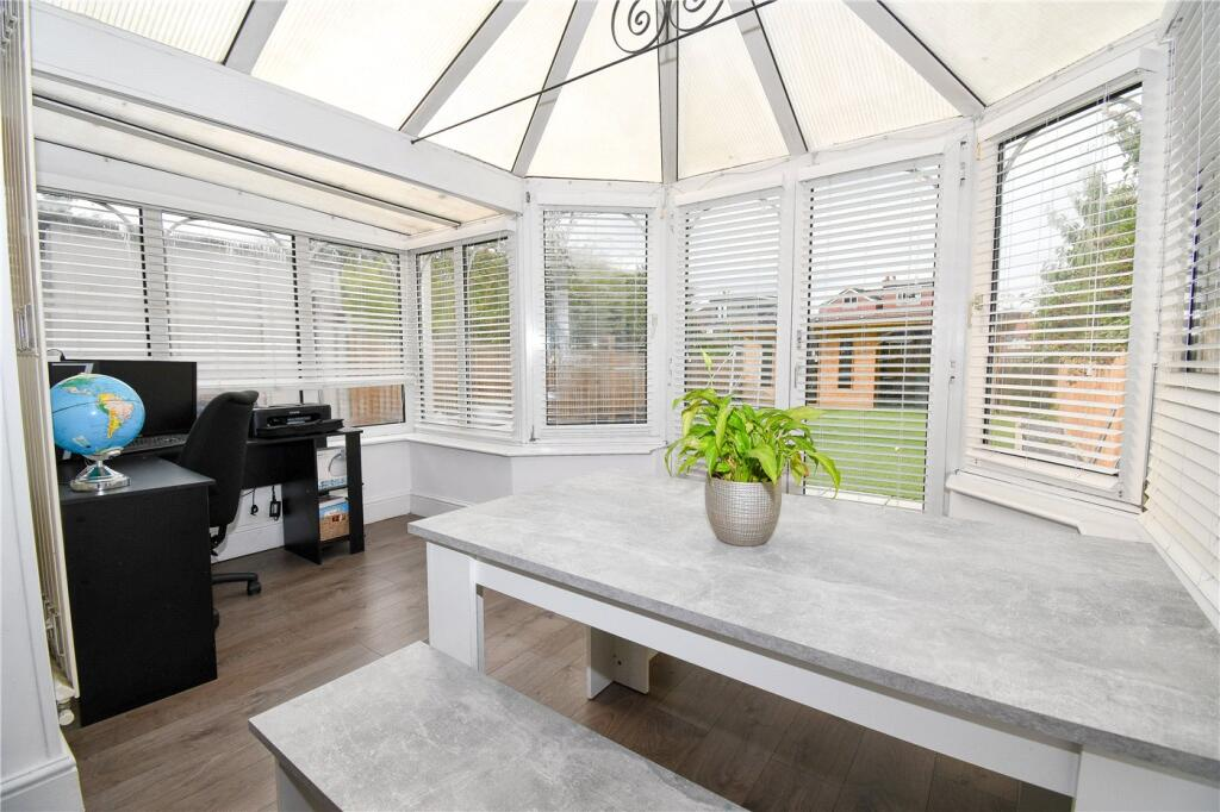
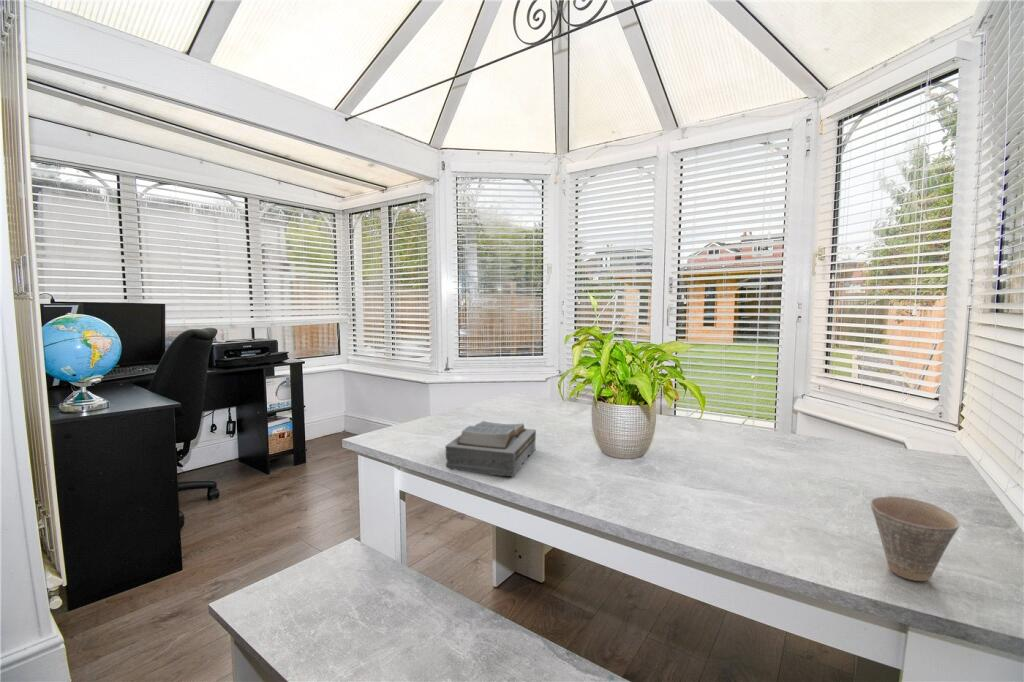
+ bible [444,420,537,477]
+ cup [870,495,961,582]
